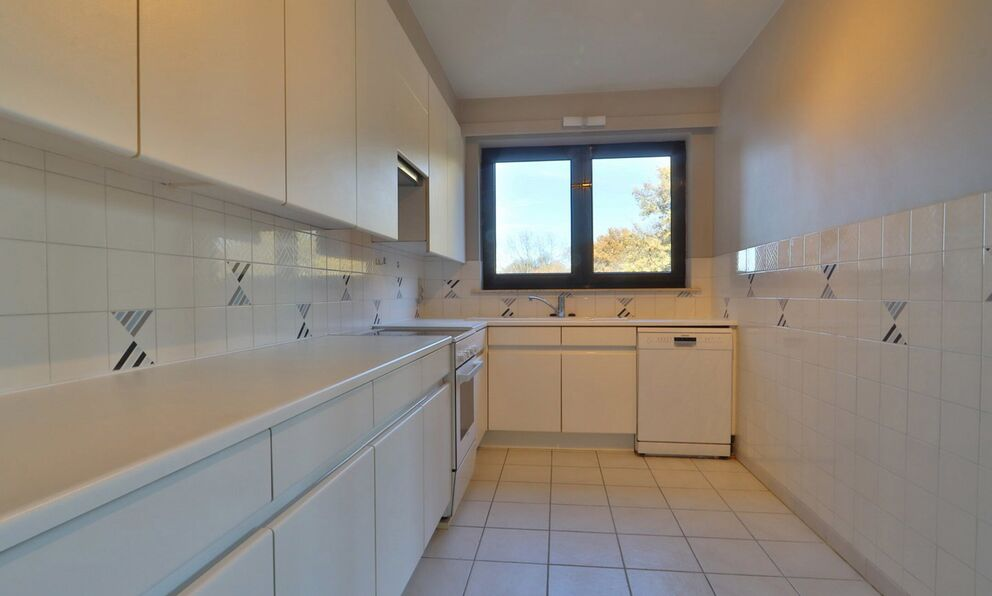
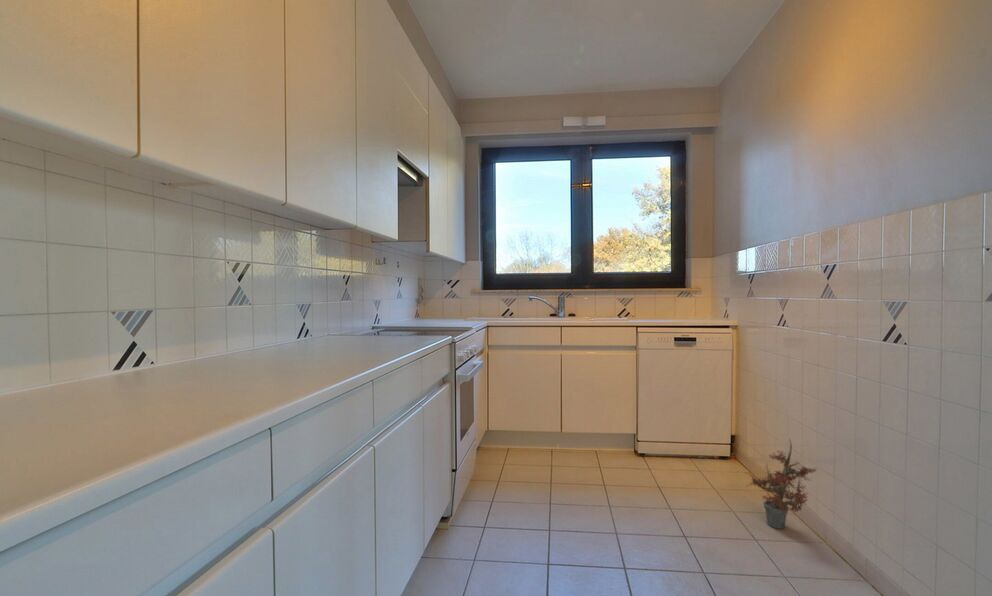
+ potted plant [743,437,817,530]
